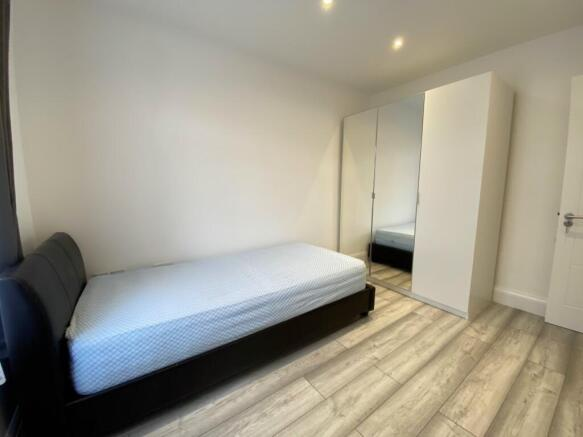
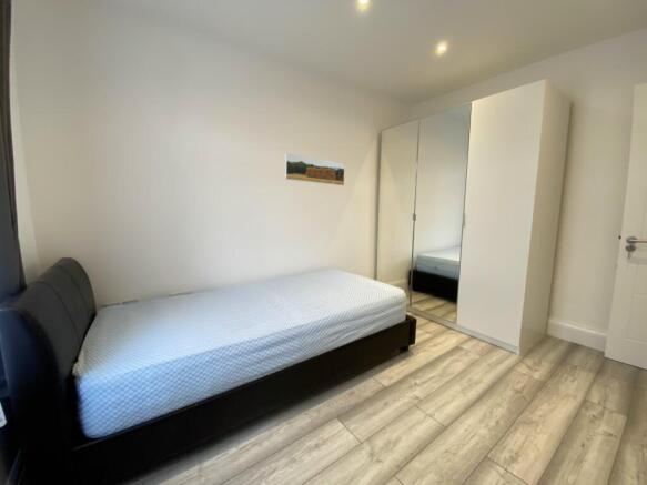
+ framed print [284,152,346,186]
